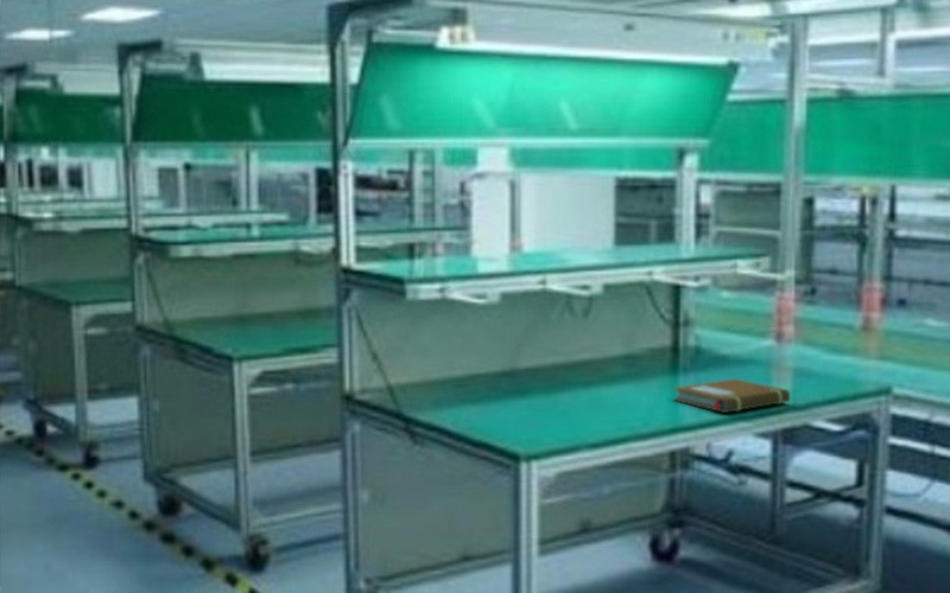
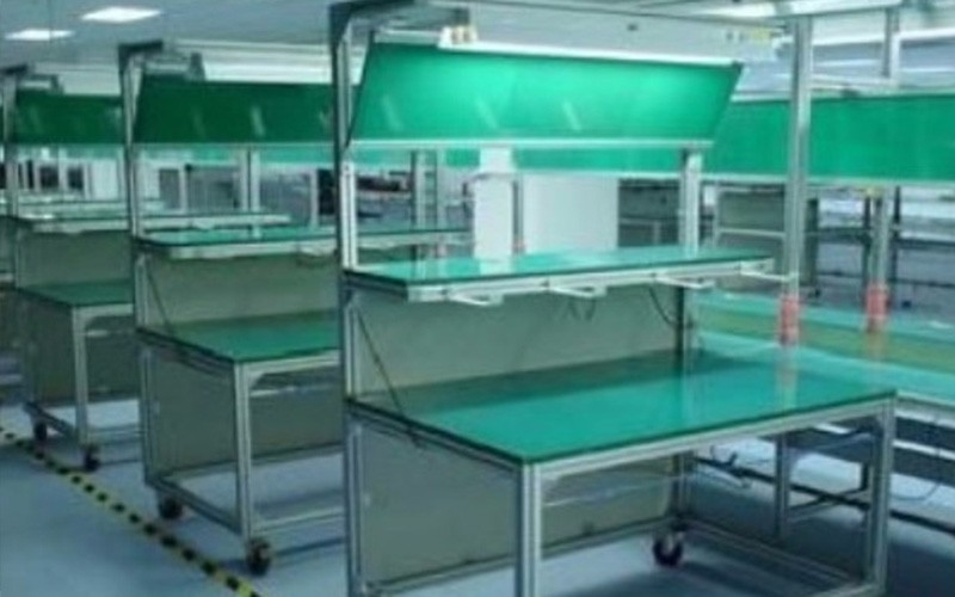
- notebook [672,377,791,414]
